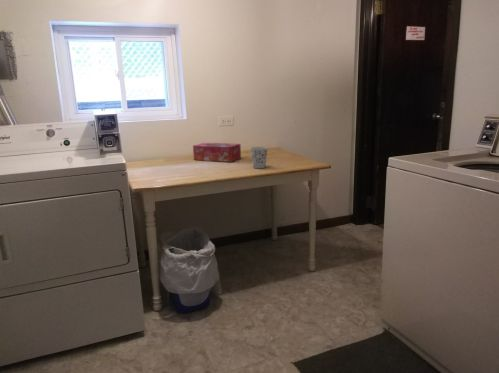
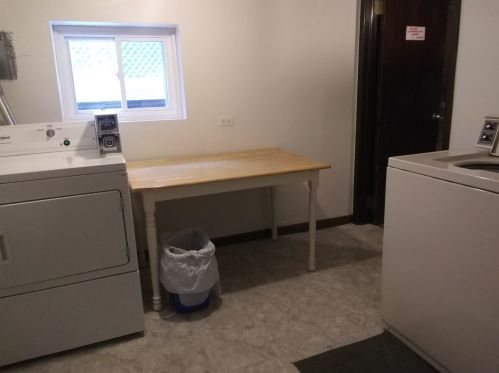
- cup [249,146,269,169]
- tissue box [192,142,242,163]
